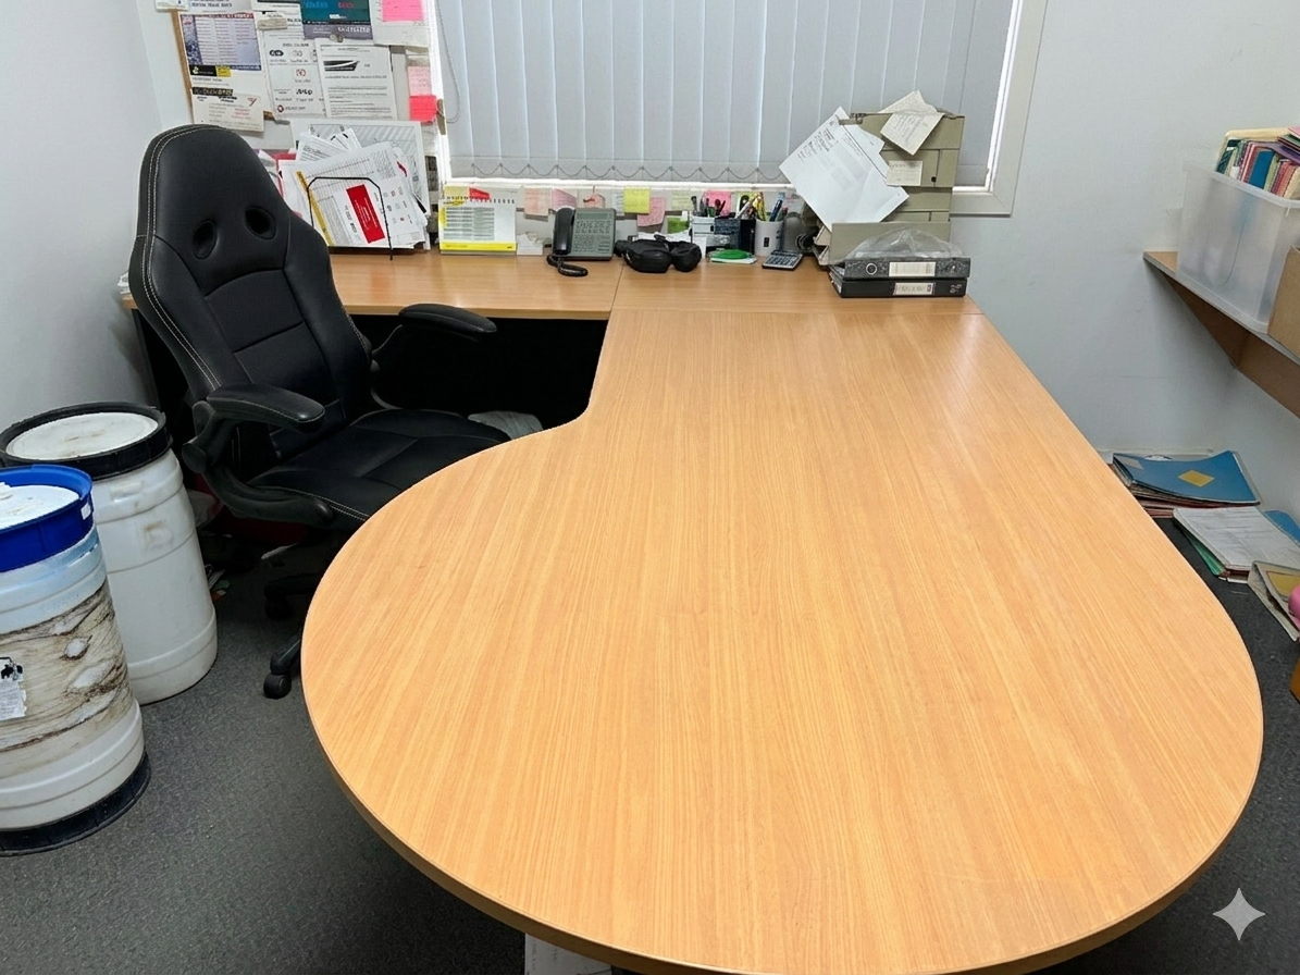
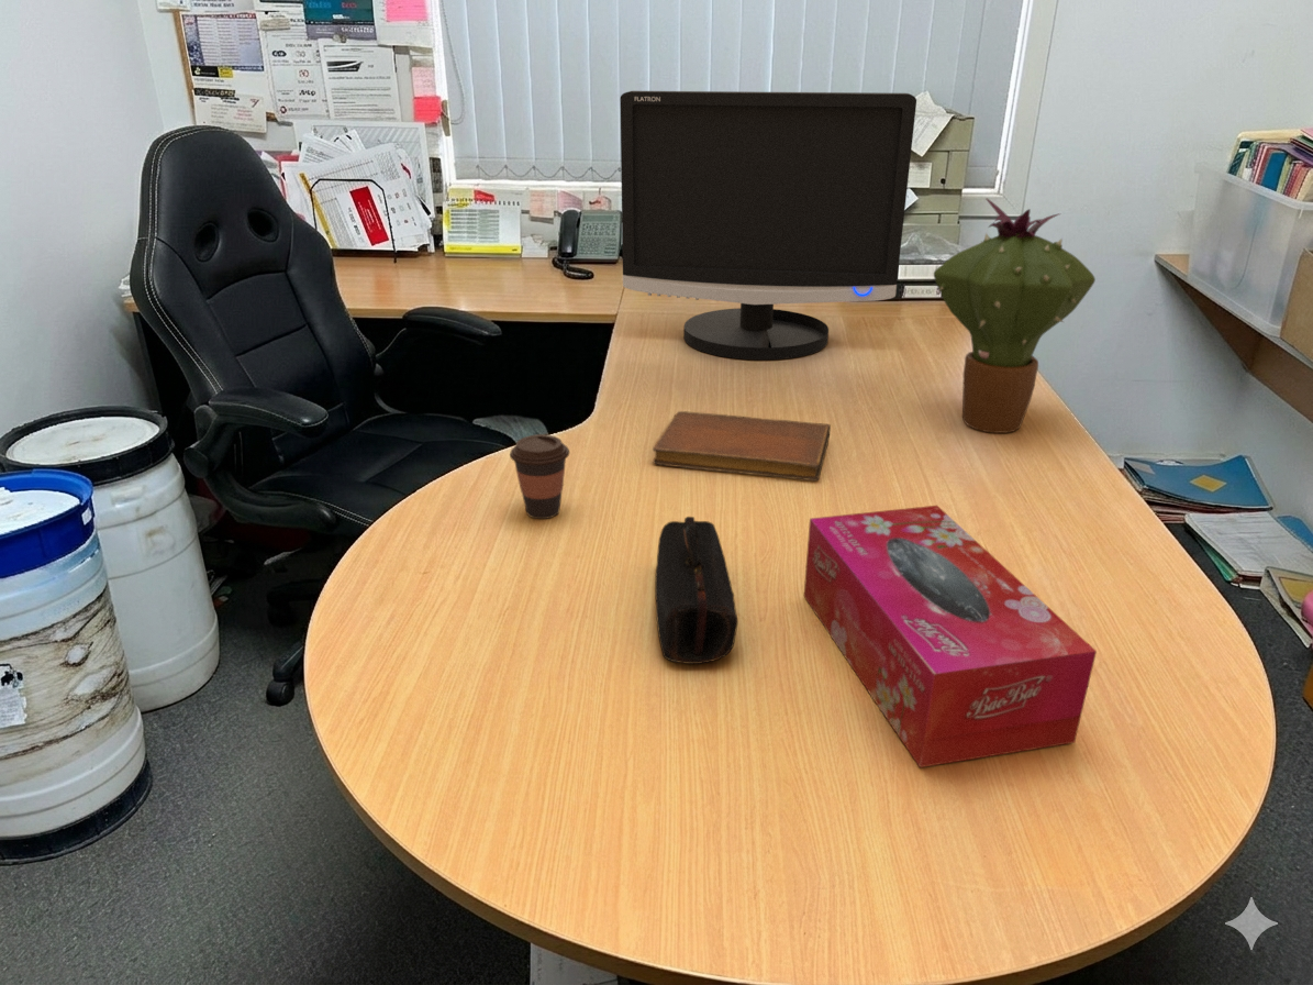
+ coffee cup [509,433,570,520]
+ potted cactus [933,197,1097,434]
+ monitor [619,90,917,361]
+ pencil case [654,516,738,665]
+ tissue box [803,505,1098,768]
+ notebook [652,410,832,482]
